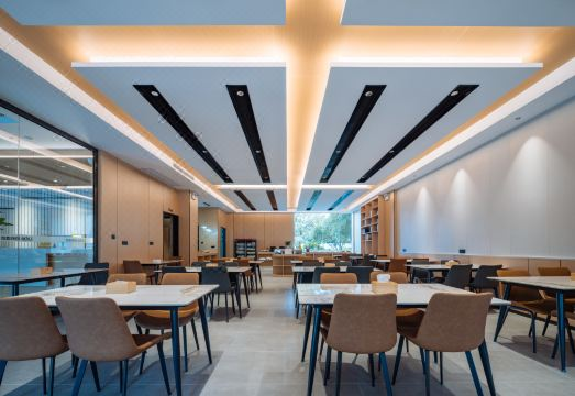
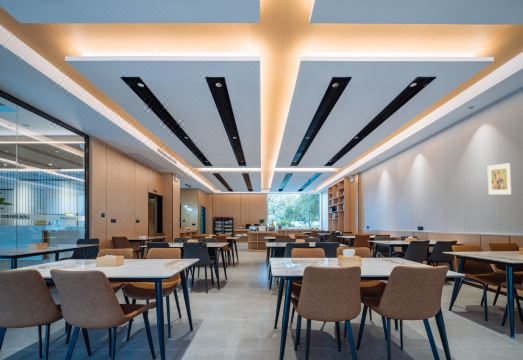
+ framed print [486,162,513,195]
